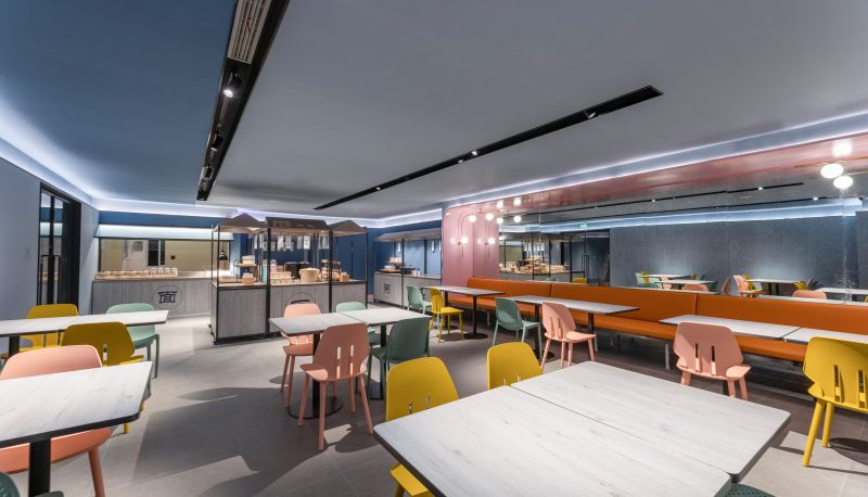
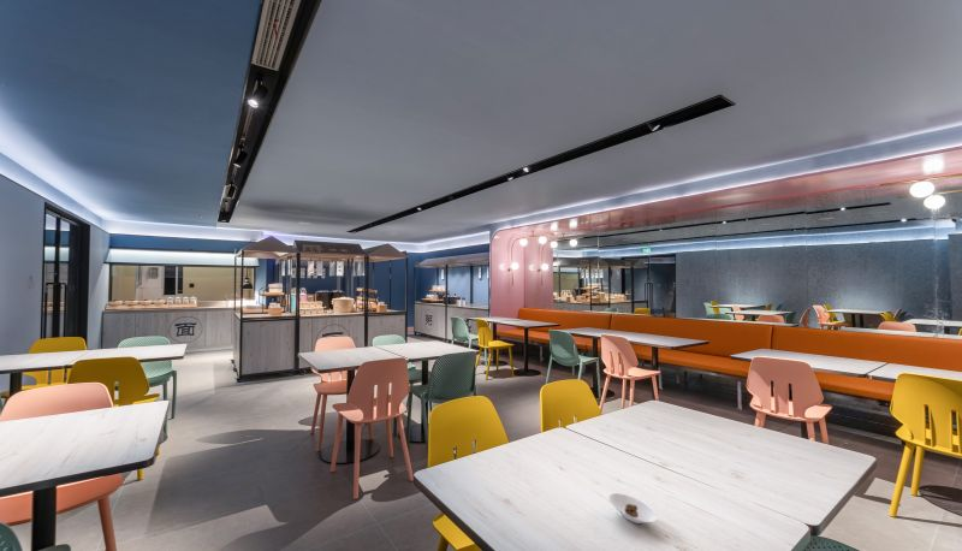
+ saucer [607,492,659,525]
